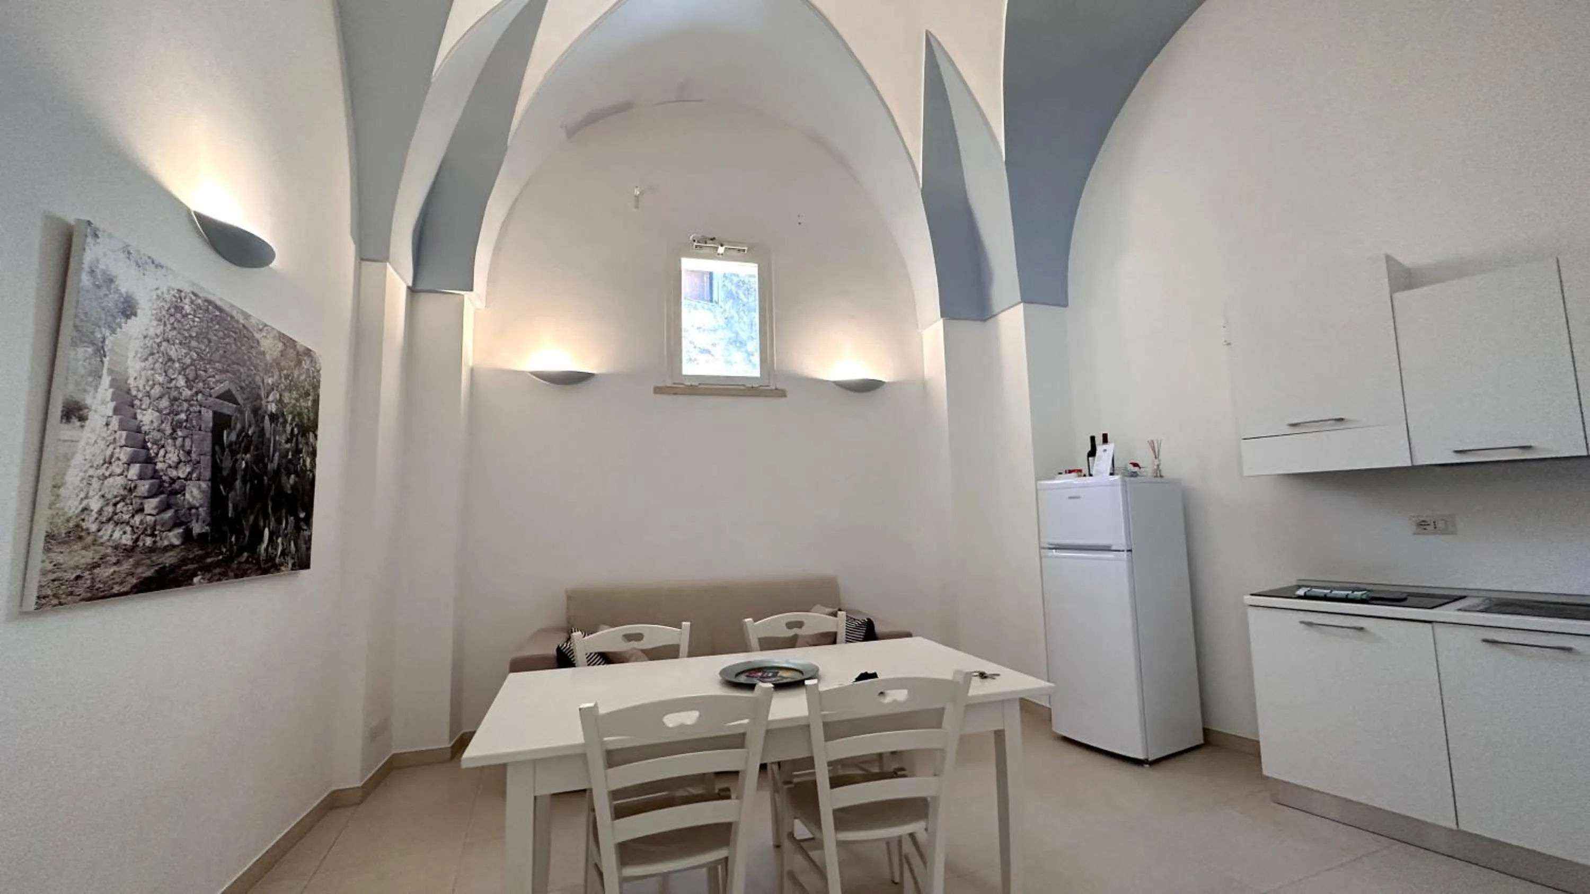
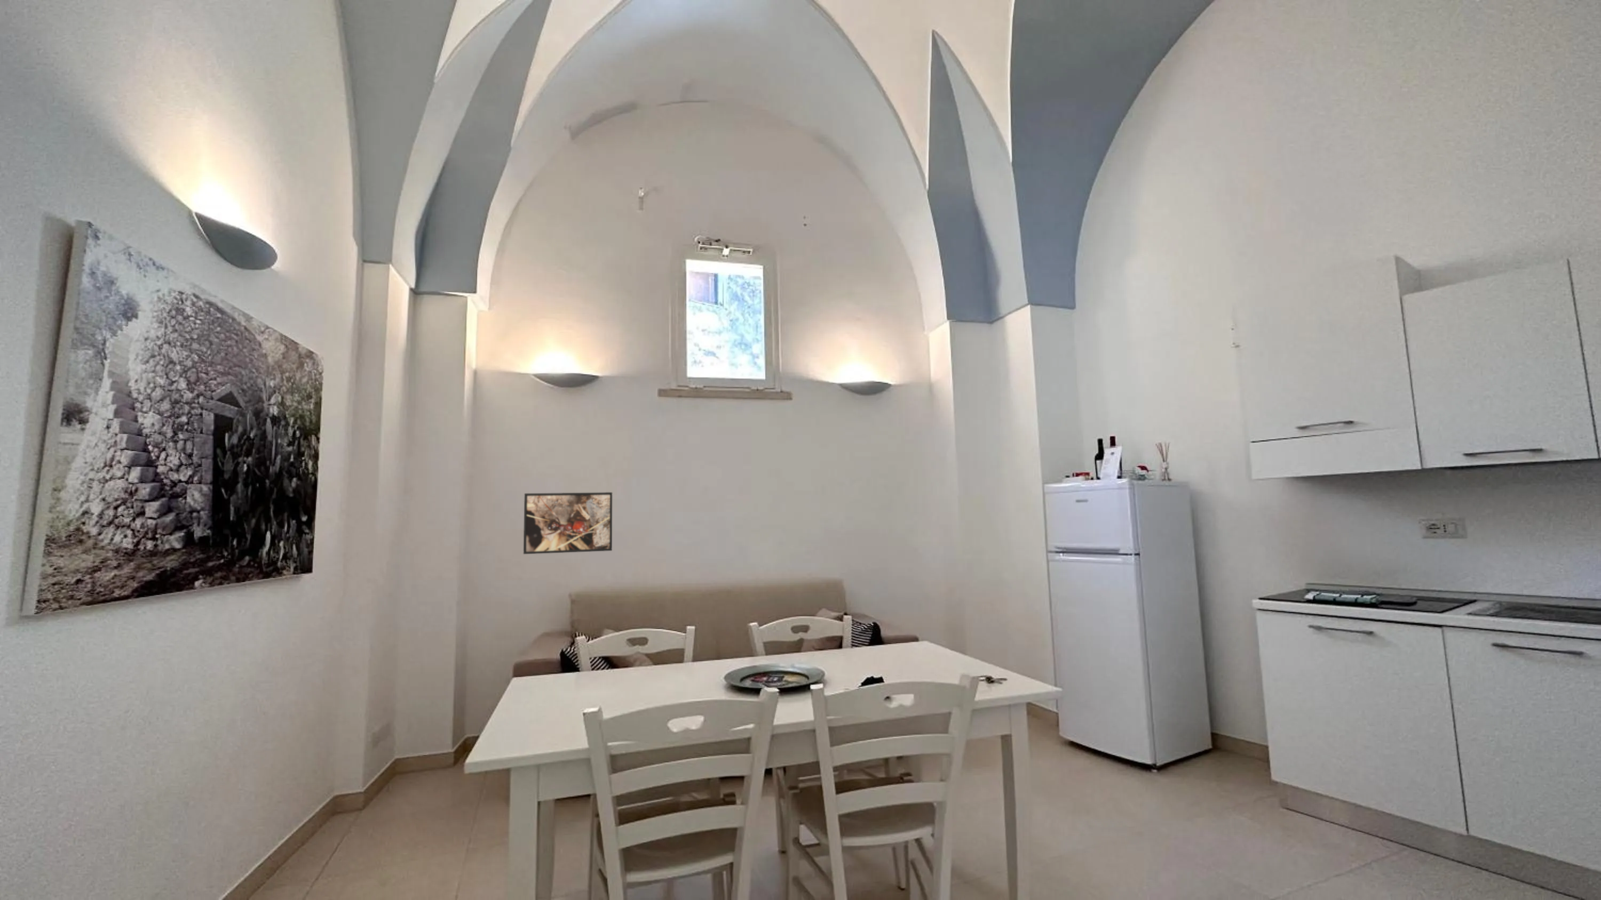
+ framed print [523,491,612,555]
